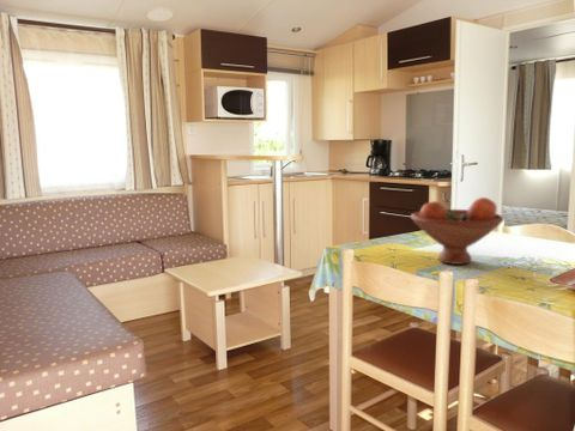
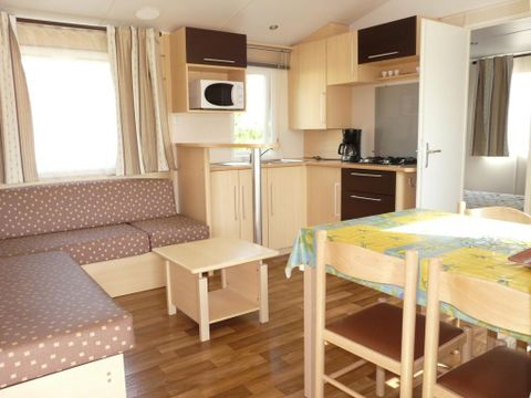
- fruit bowl [410,196,506,266]
